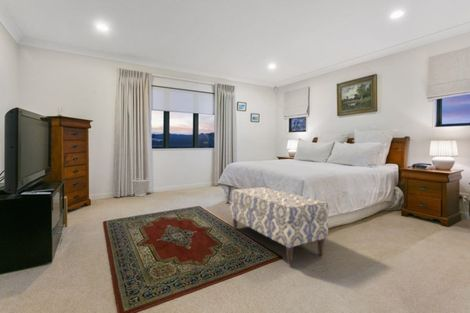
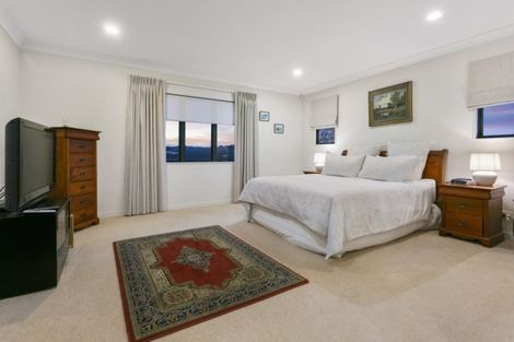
- wastebasket [131,178,150,197]
- bench [229,186,330,265]
